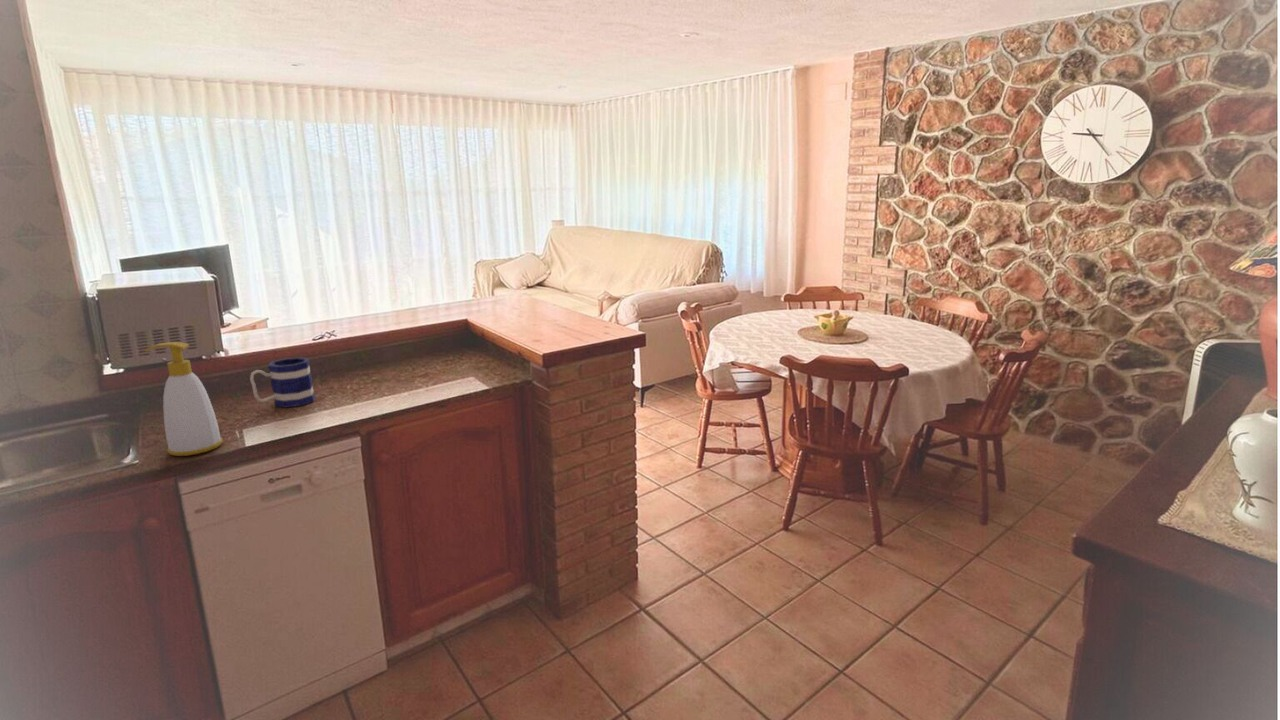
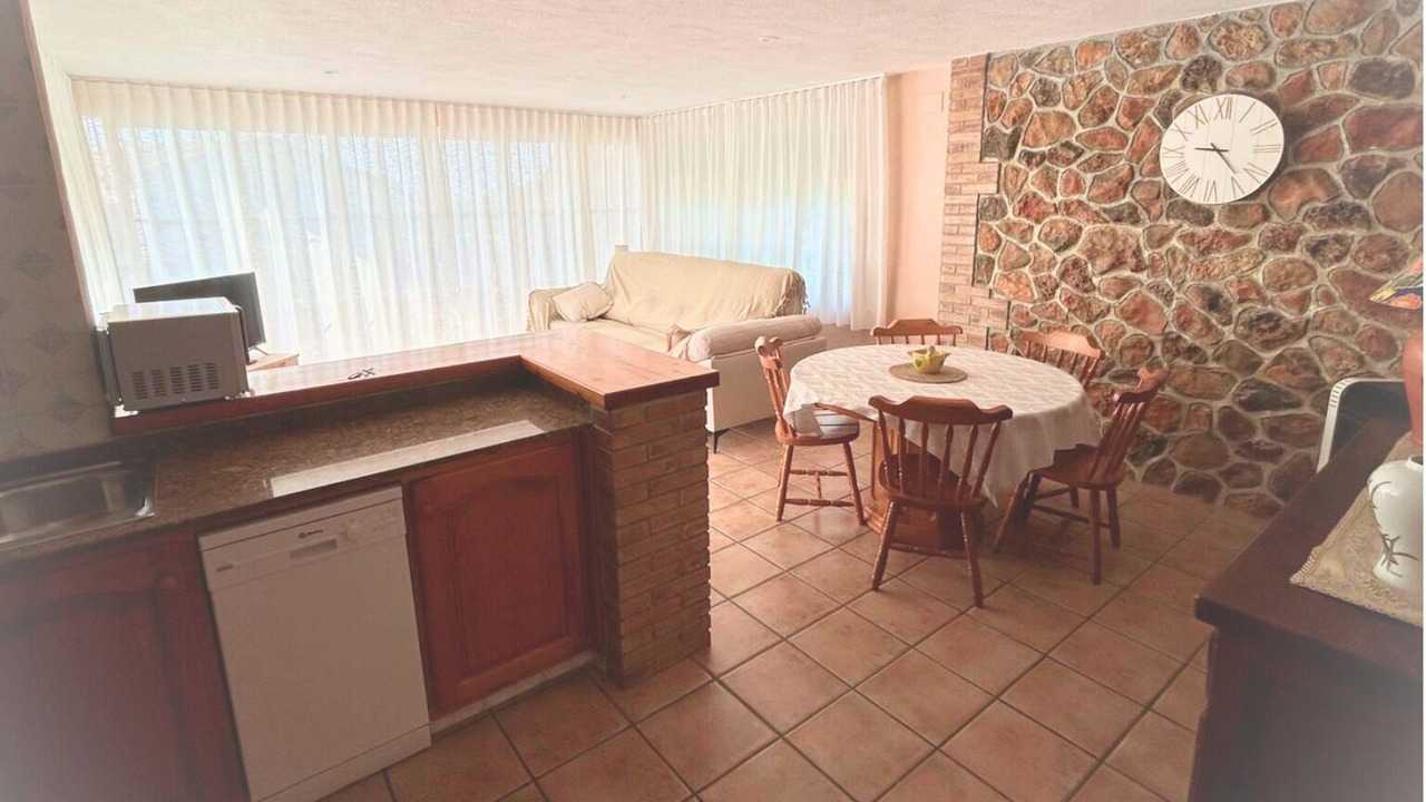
- soap bottle [144,341,224,457]
- mug [249,356,316,409]
